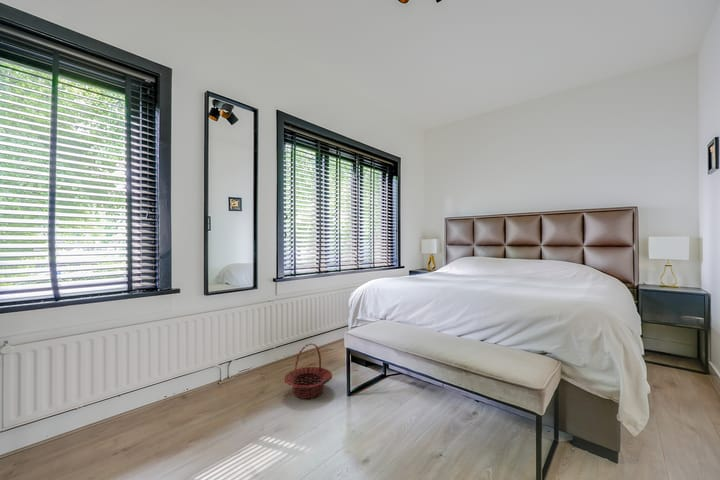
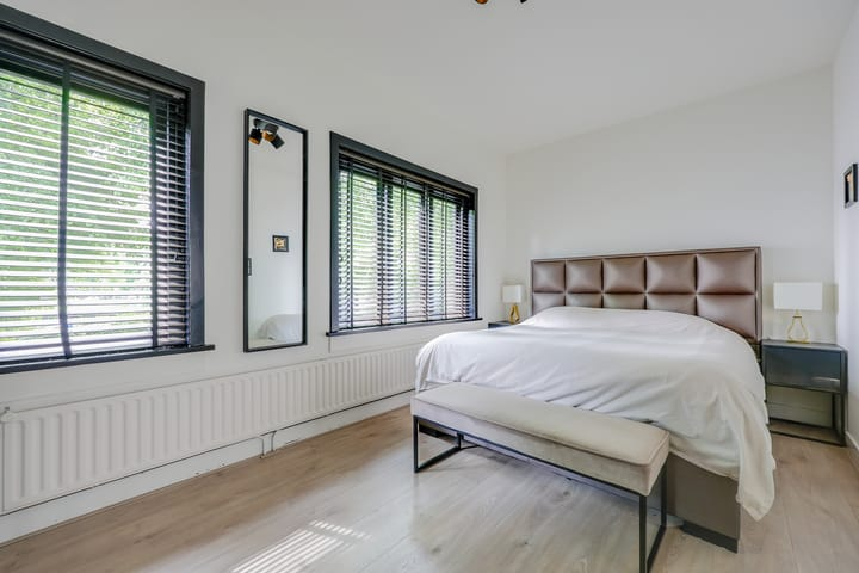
- basket [283,343,333,400]
